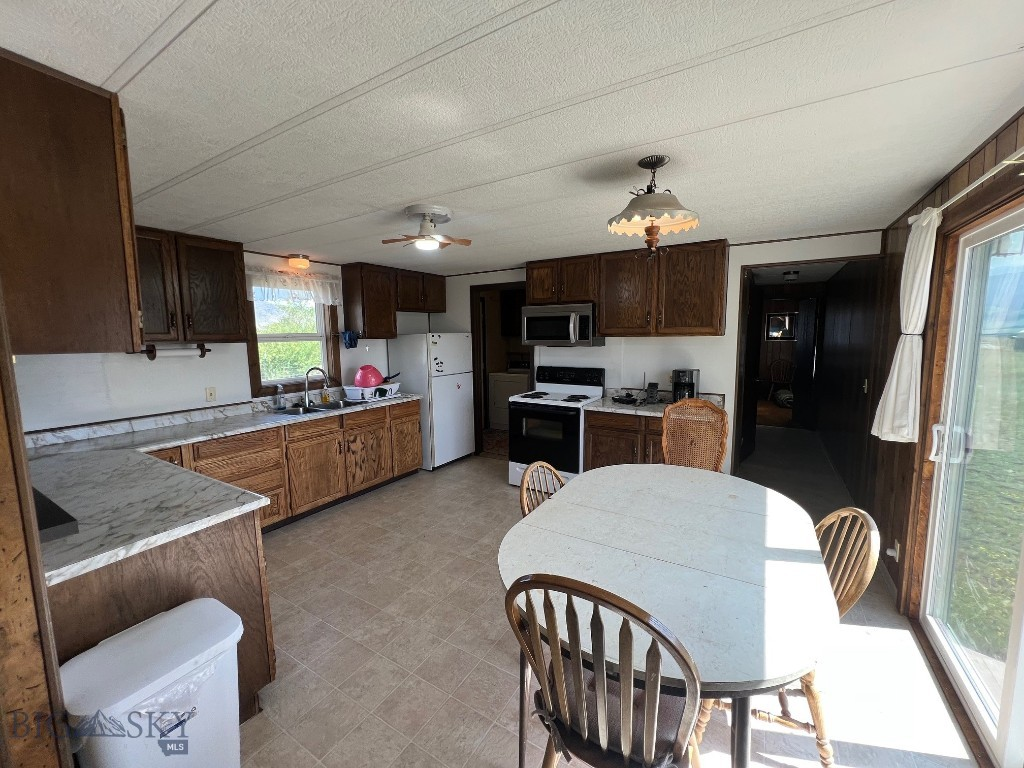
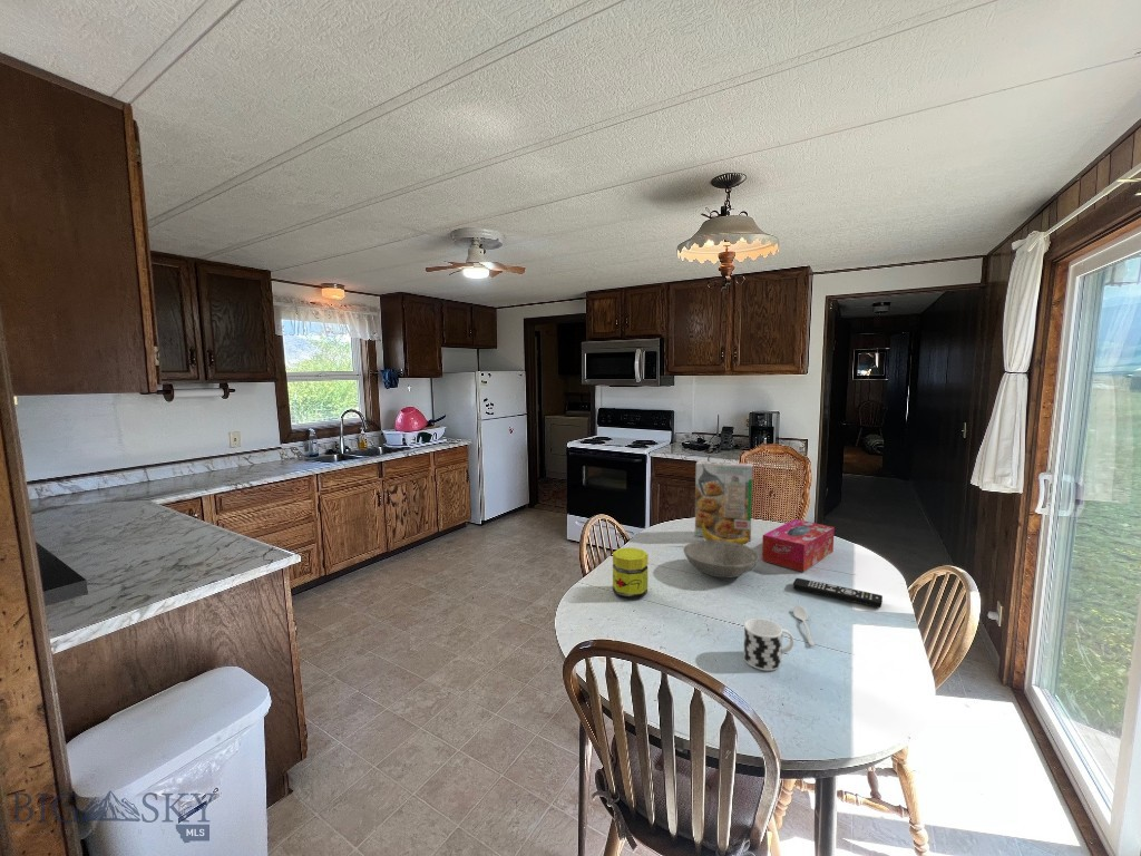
+ jar [612,546,648,601]
+ spoon [792,604,816,646]
+ cereal box [694,460,754,543]
+ bowl [682,539,760,580]
+ tissue box [761,518,836,573]
+ cup [742,617,794,672]
+ banana [701,521,750,545]
+ remote control [792,577,884,609]
